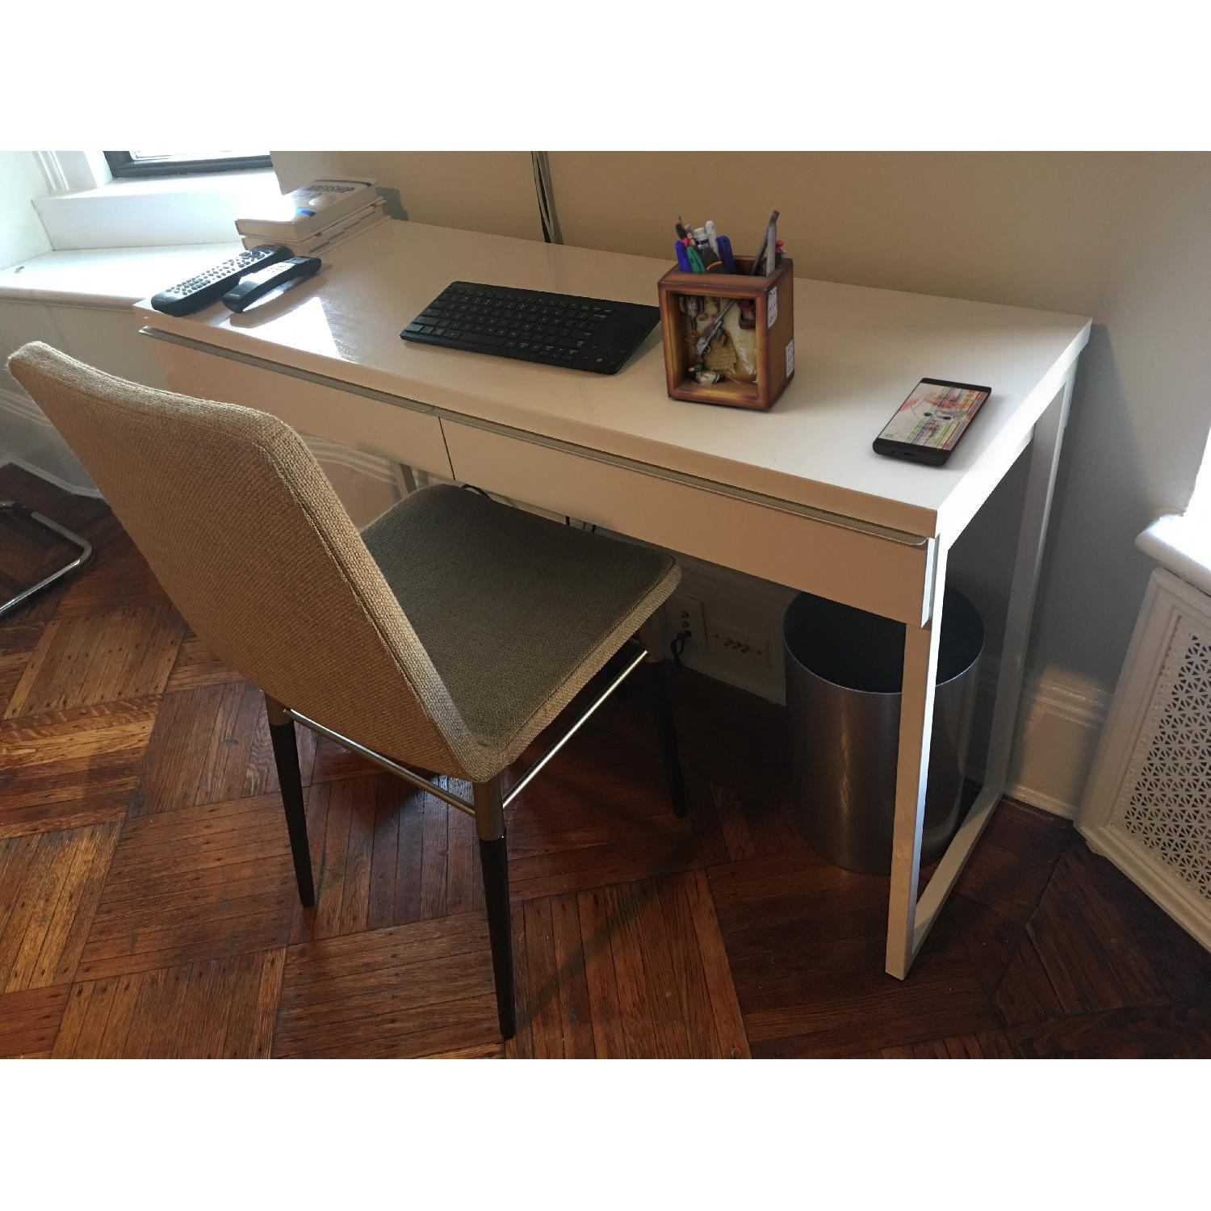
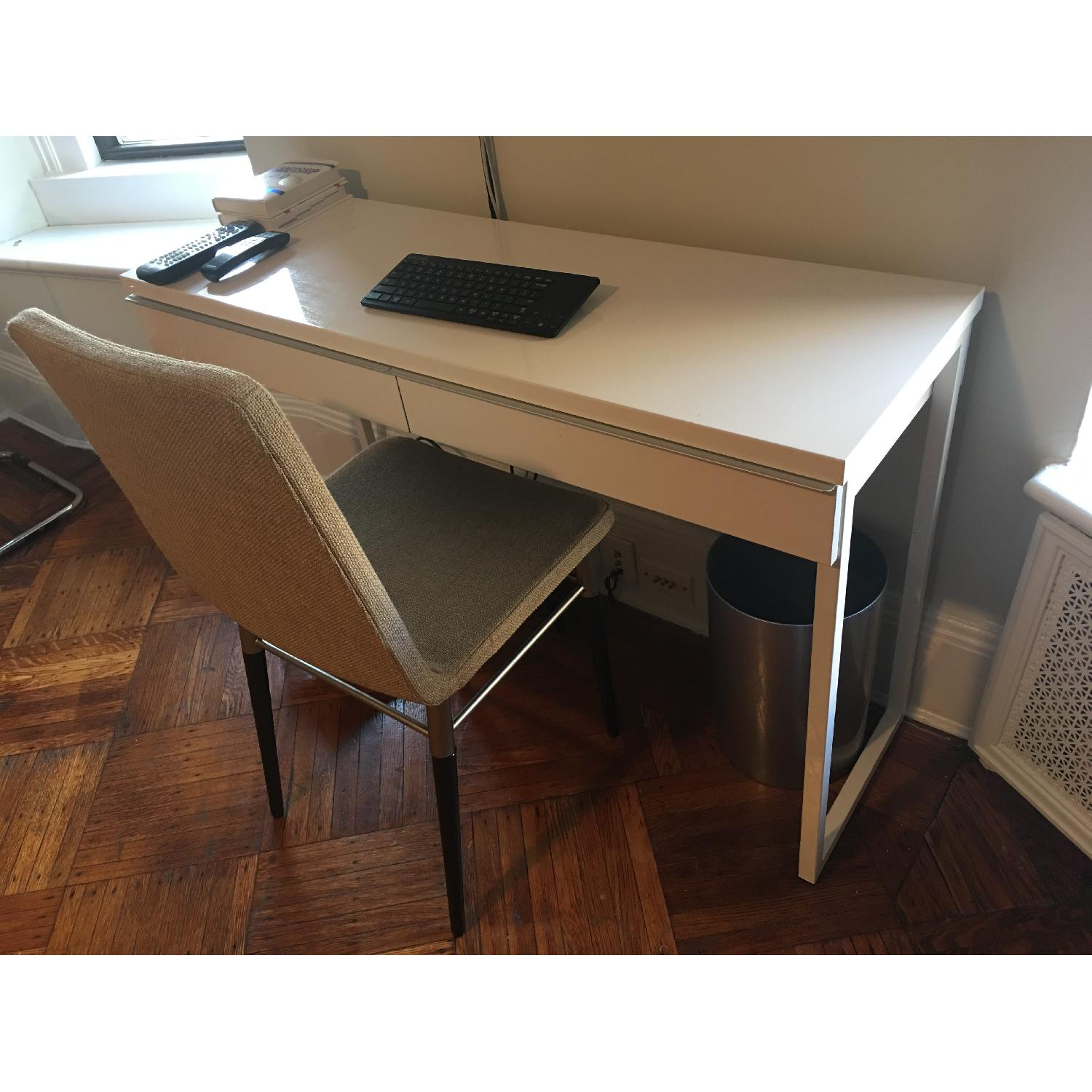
- smartphone [872,377,993,466]
- desk organizer [657,210,795,411]
